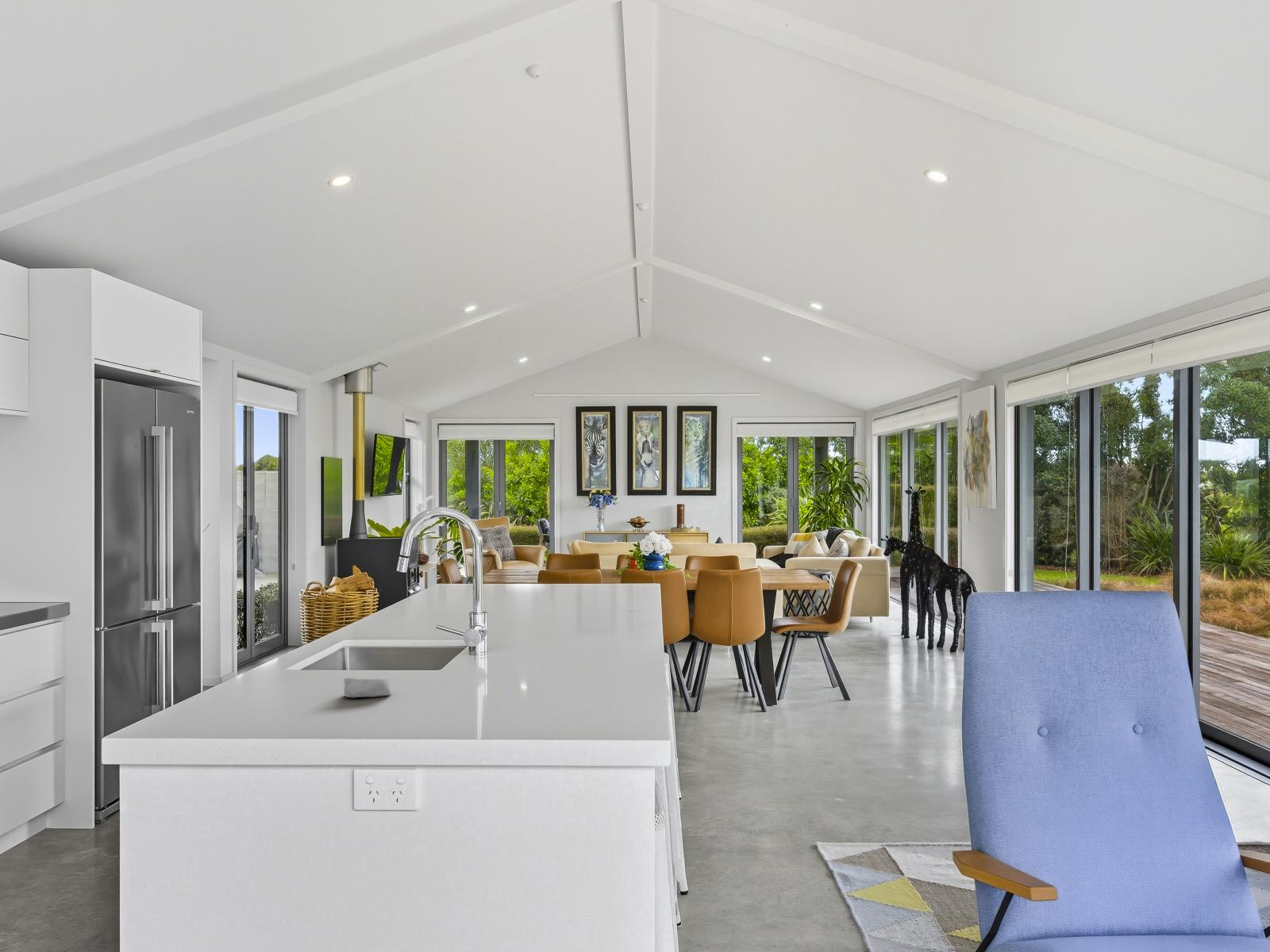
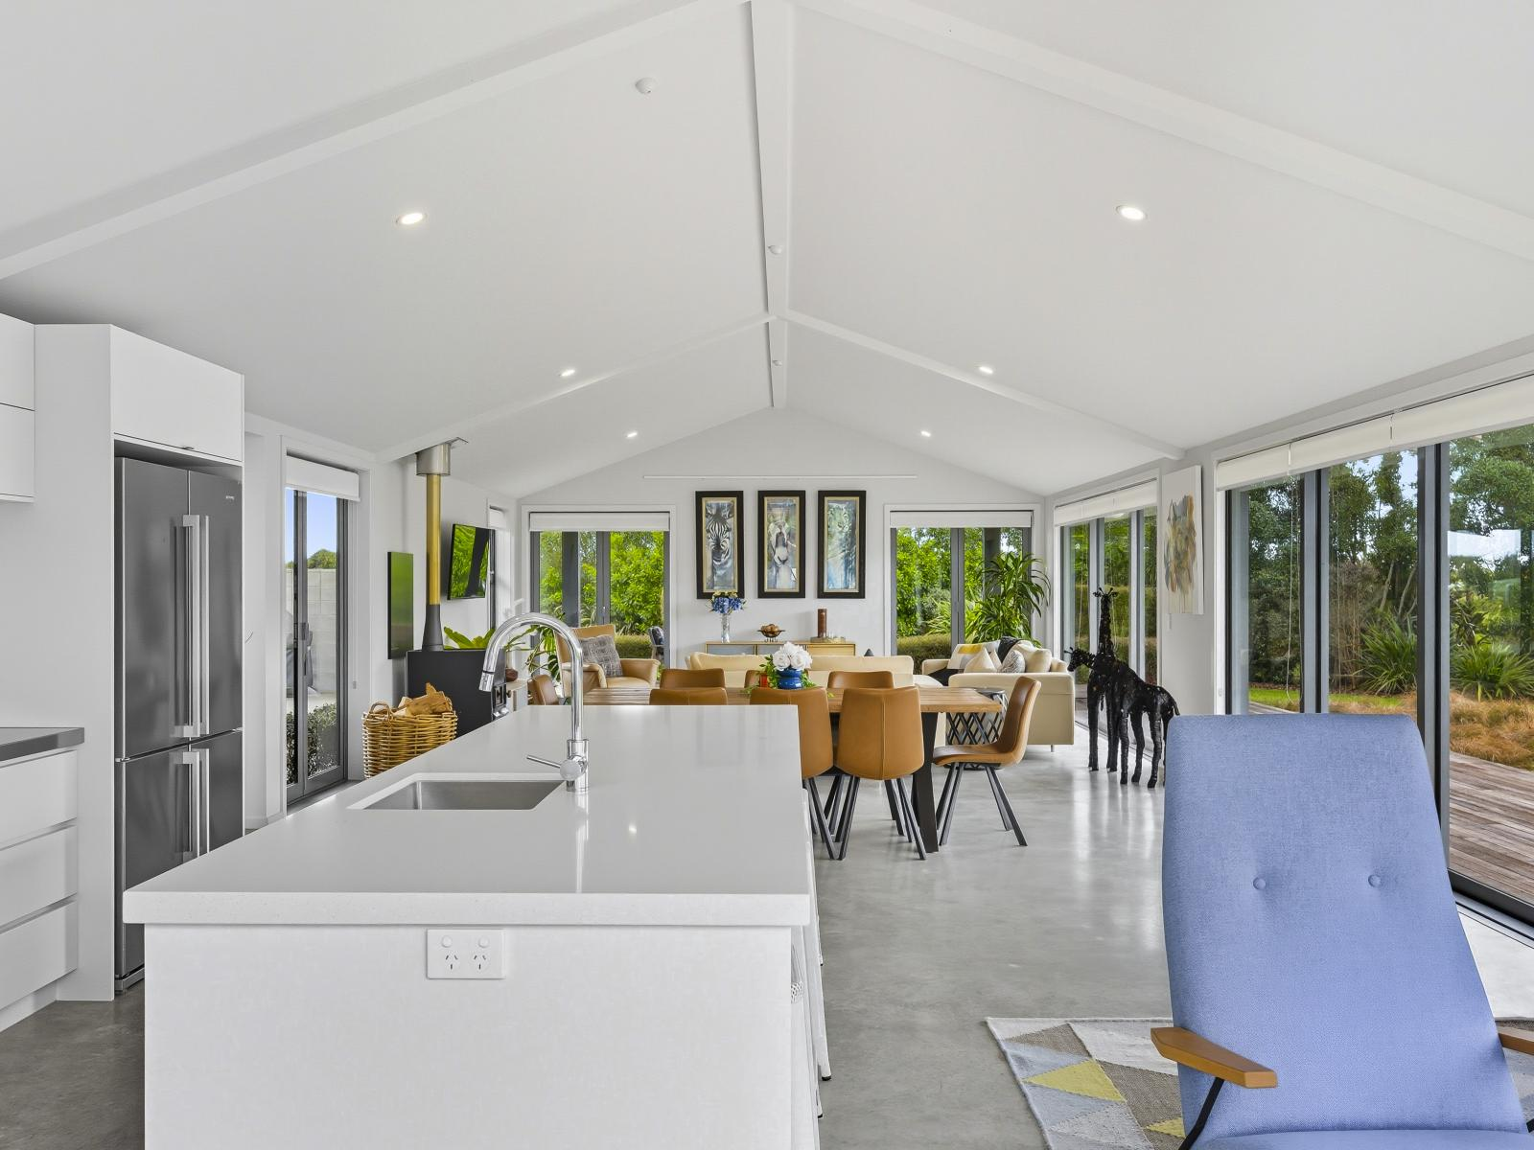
- soap bar [343,678,391,699]
